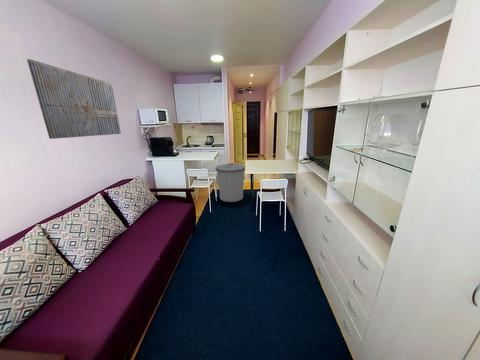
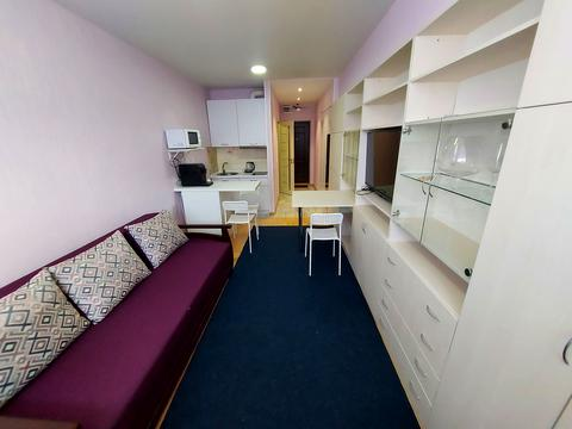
- trash can [215,162,246,203]
- wall art [26,58,122,140]
